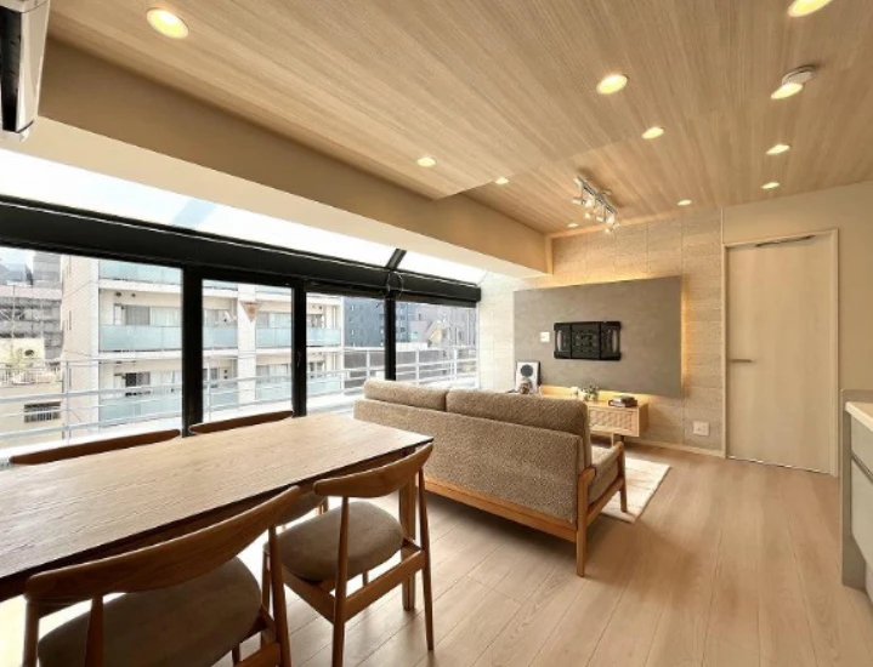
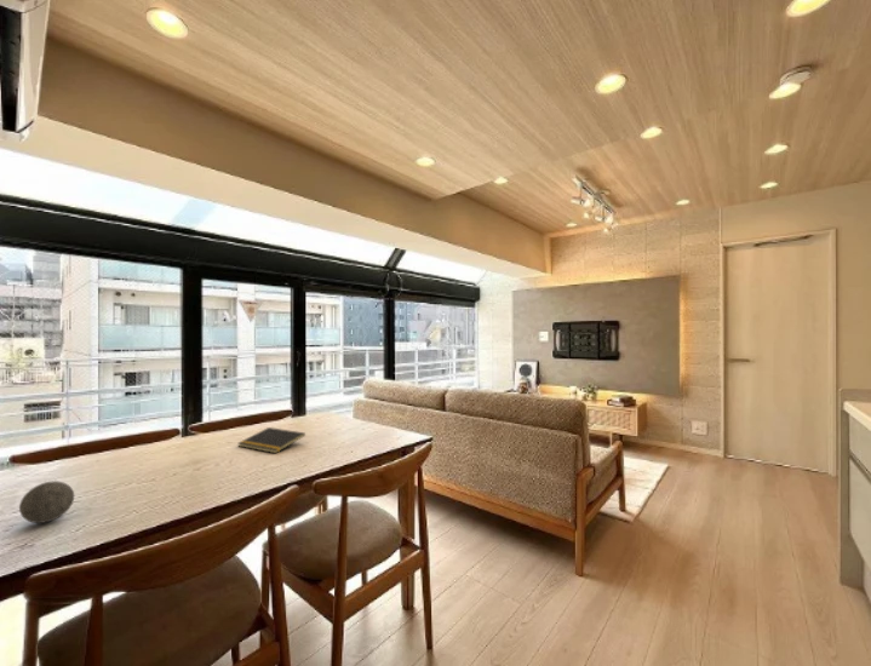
+ decorative ball [18,480,75,524]
+ notepad [237,426,306,454]
